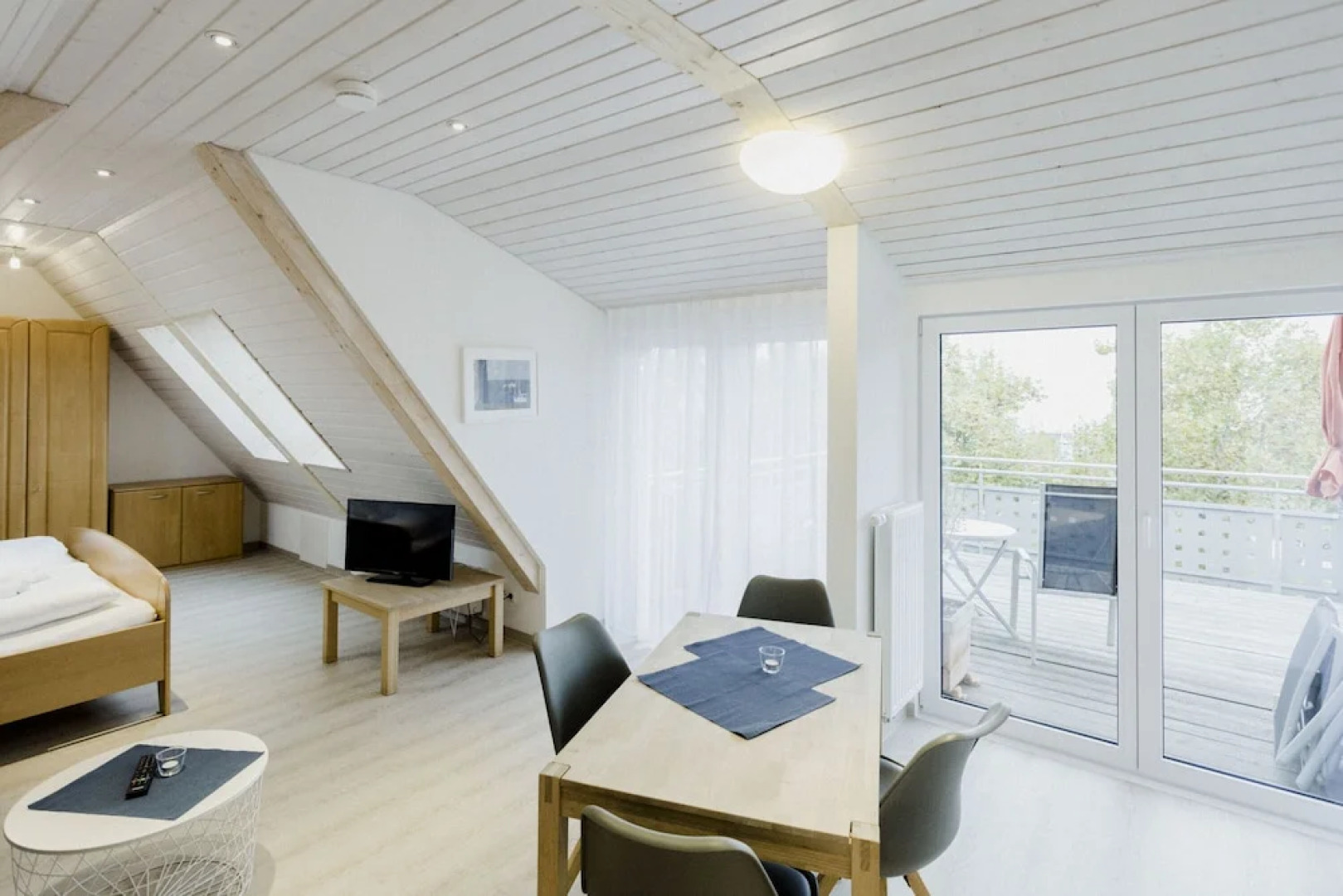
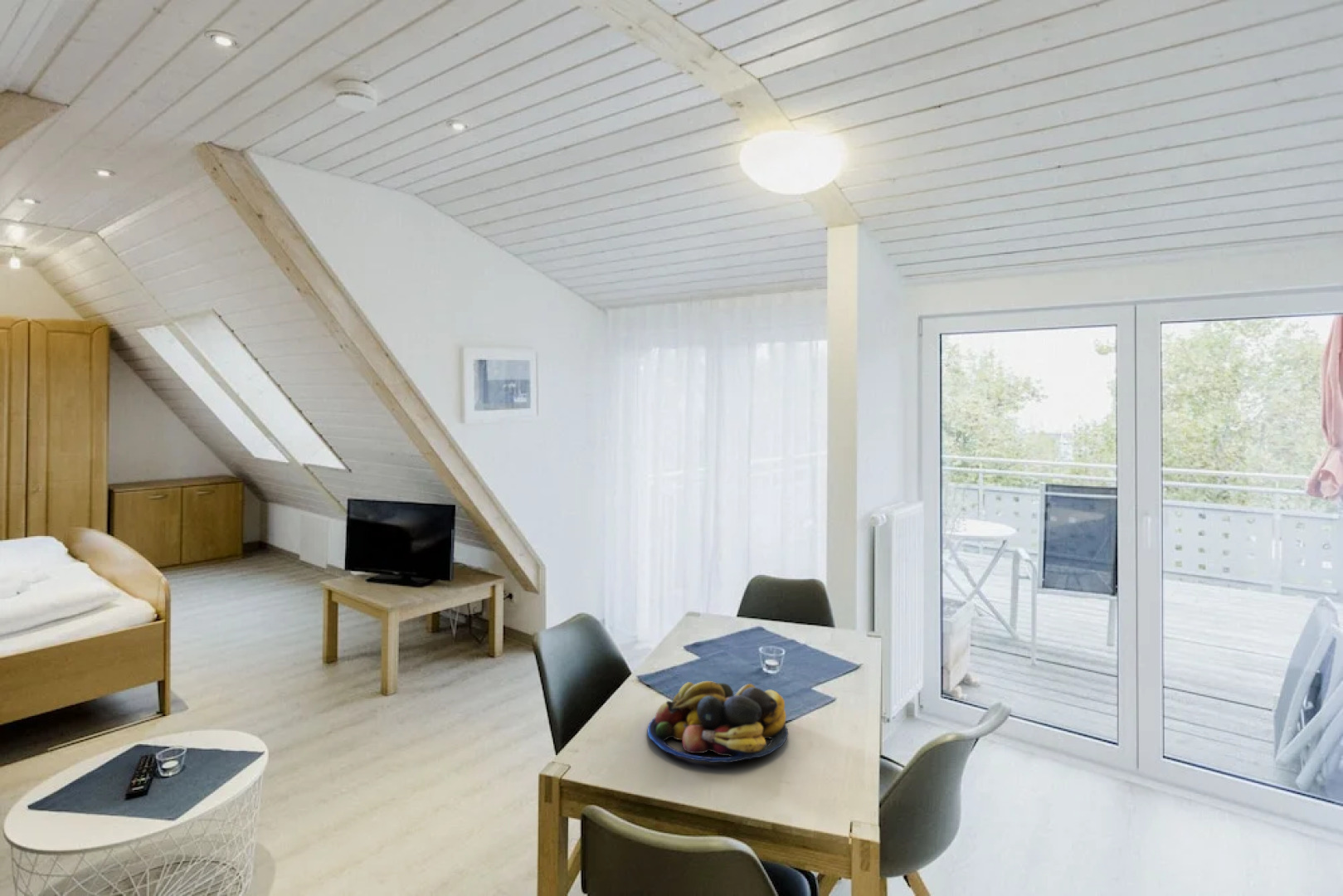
+ fruit bowl [647,680,789,763]
